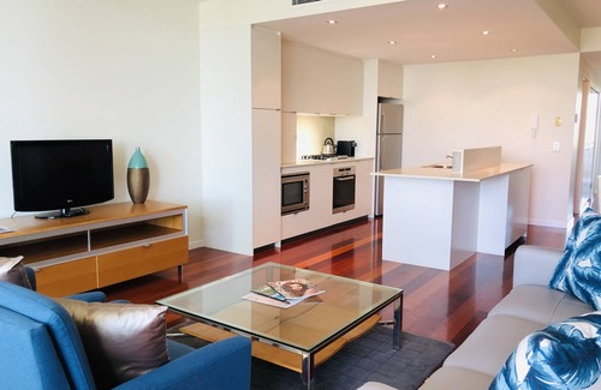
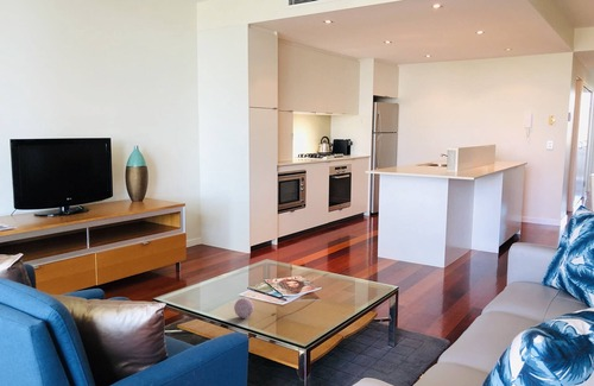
+ decorative ball [233,297,255,319]
